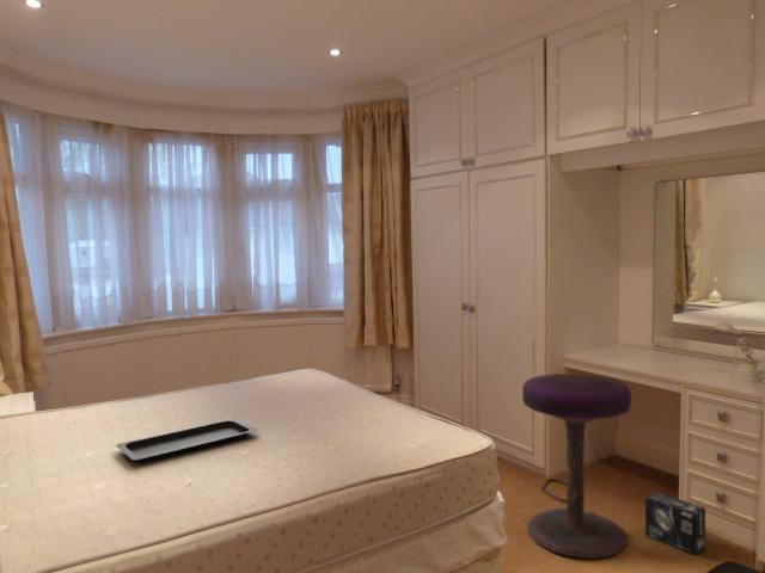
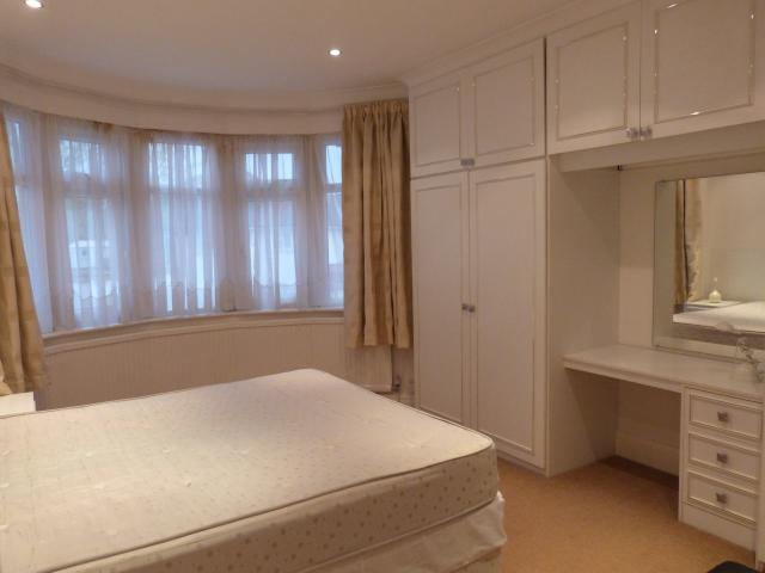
- stool [521,372,632,560]
- box [644,491,706,556]
- serving tray [115,418,259,463]
